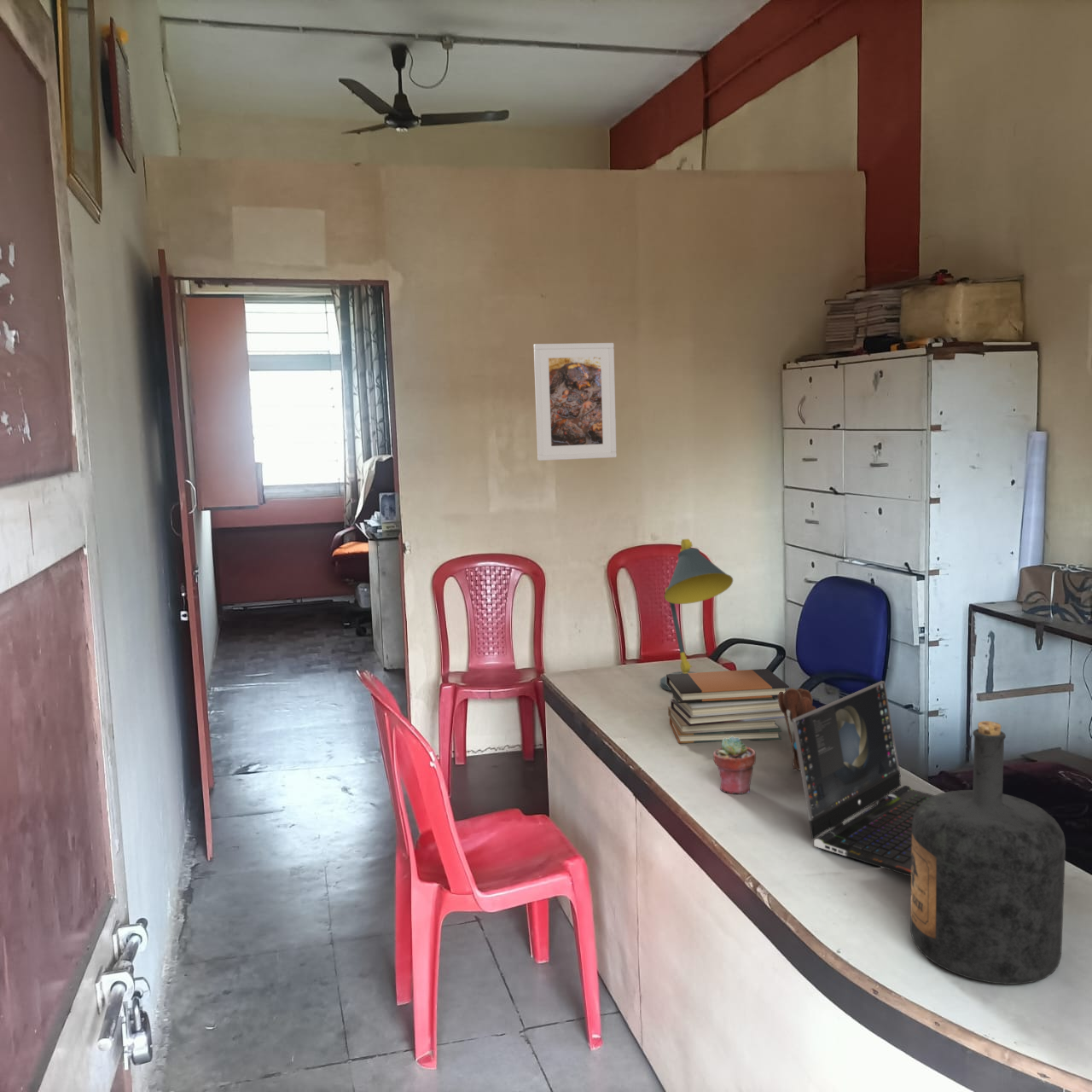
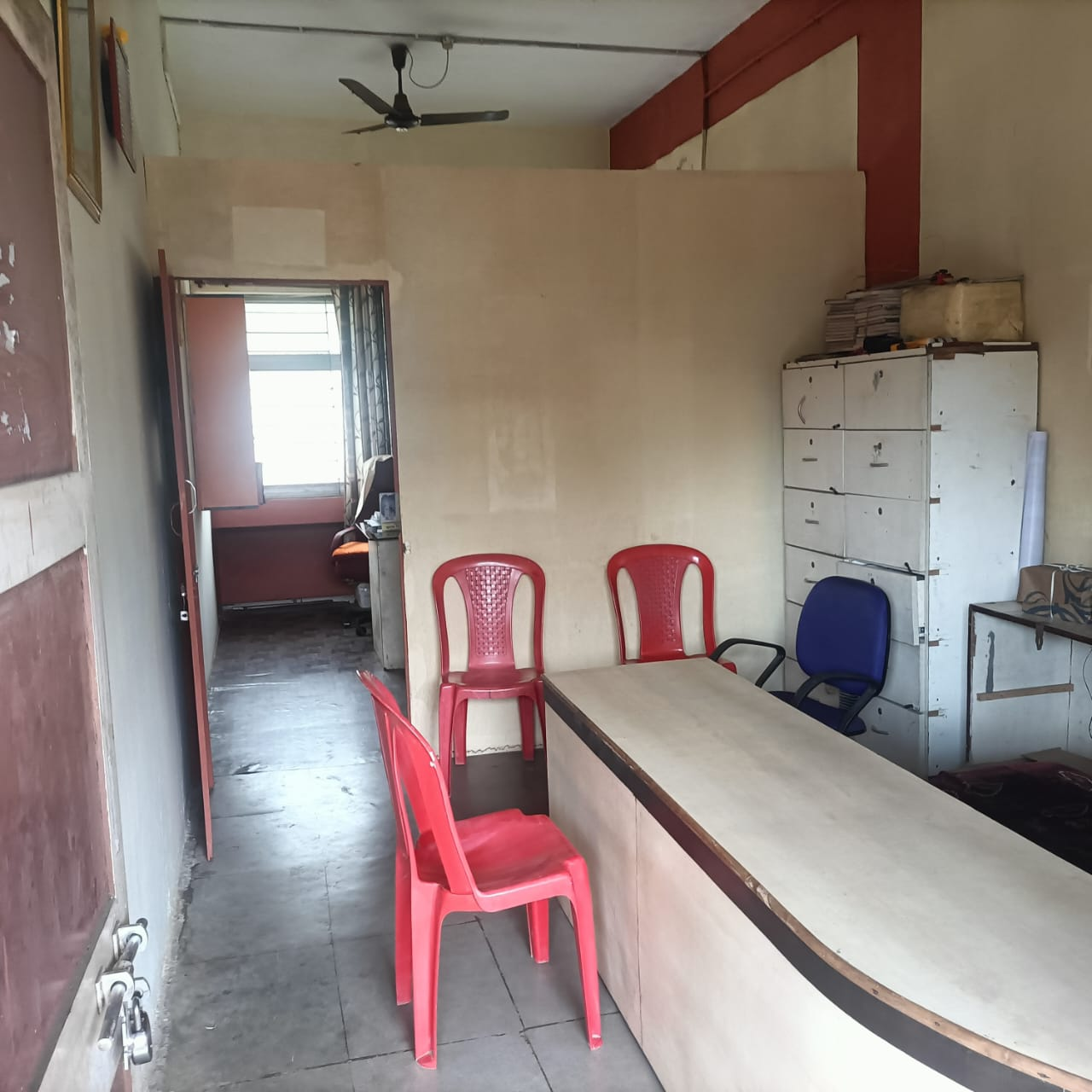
- book stack [665,668,790,744]
- bottle [909,720,1066,985]
- desk lamp [659,538,734,692]
- laptop computer [792,680,935,877]
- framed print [533,342,618,462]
- potted succulent [712,736,757,795]
- utensil holder [778,688,817,771]
